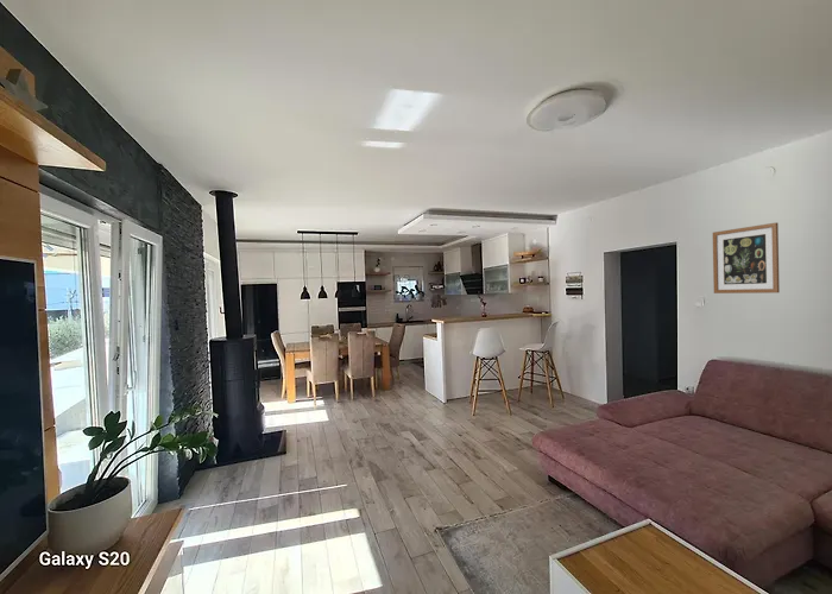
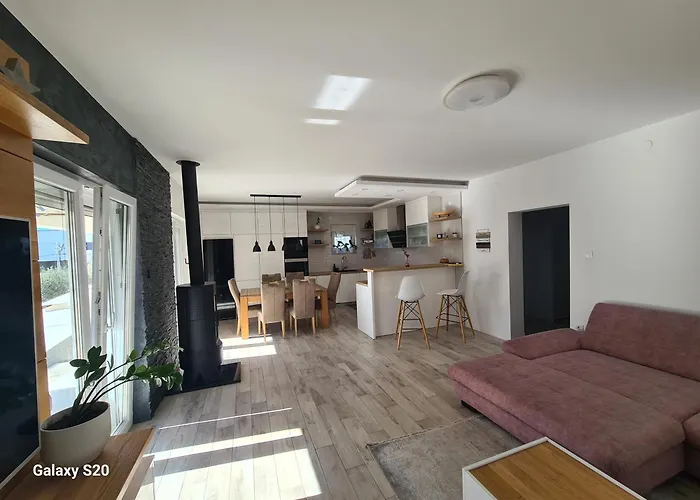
- wall art [712,221,781,295]
